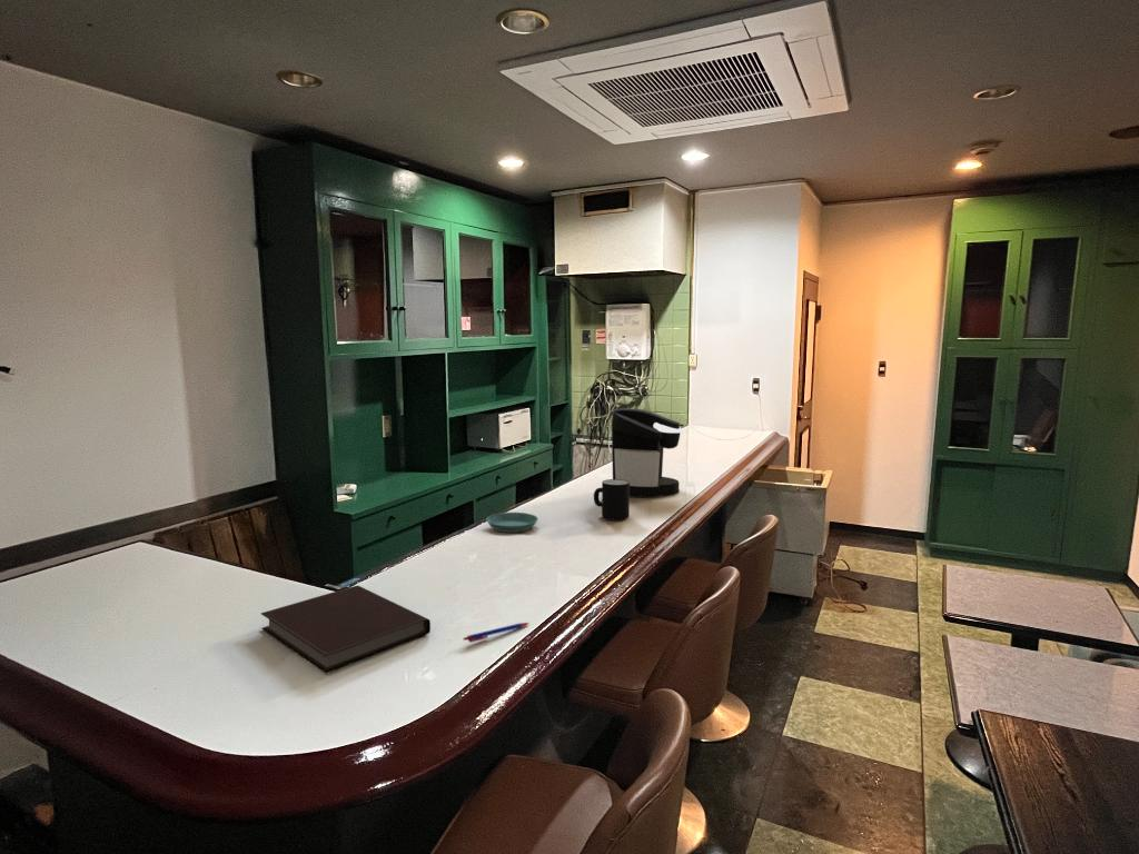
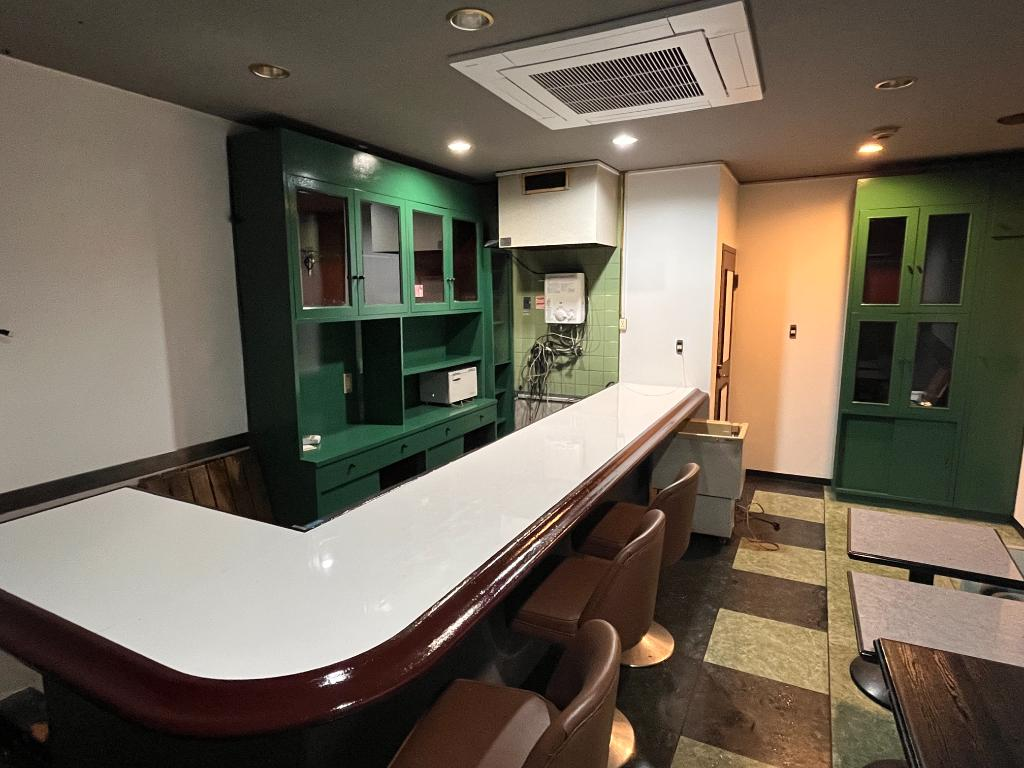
- pen [463,622,531,644]
- saucer [485,512,539,534]
- notebook [259,585,432,674]
- mug [593,478,631,522]
- coffee maker [611,407,686,498]
